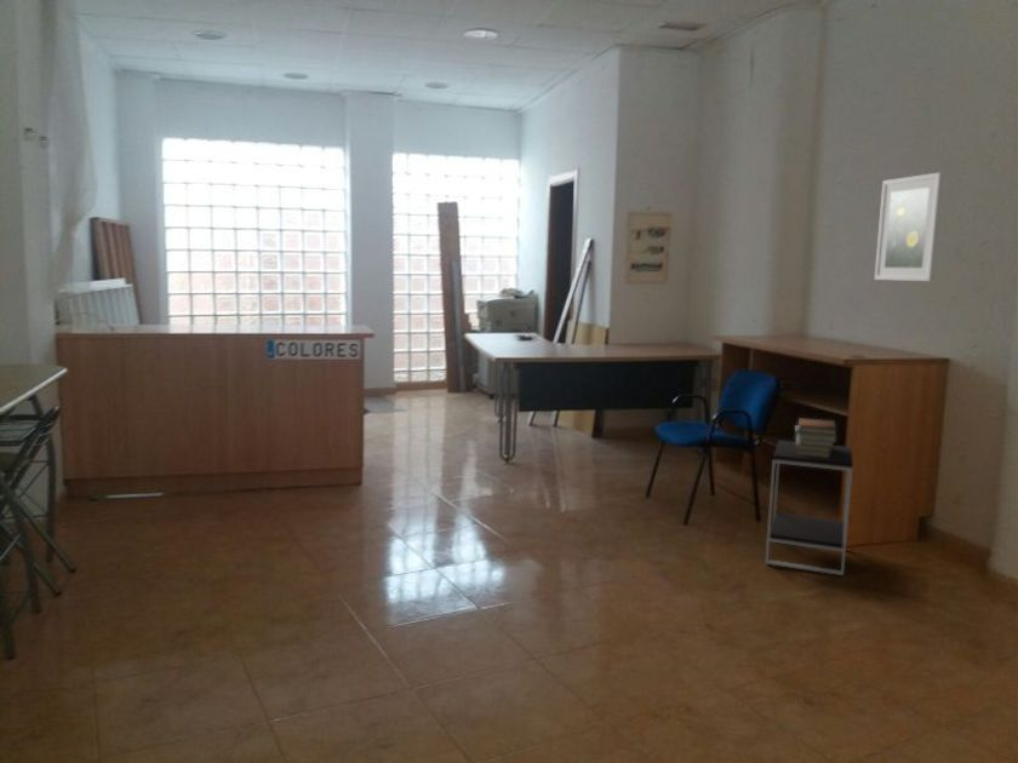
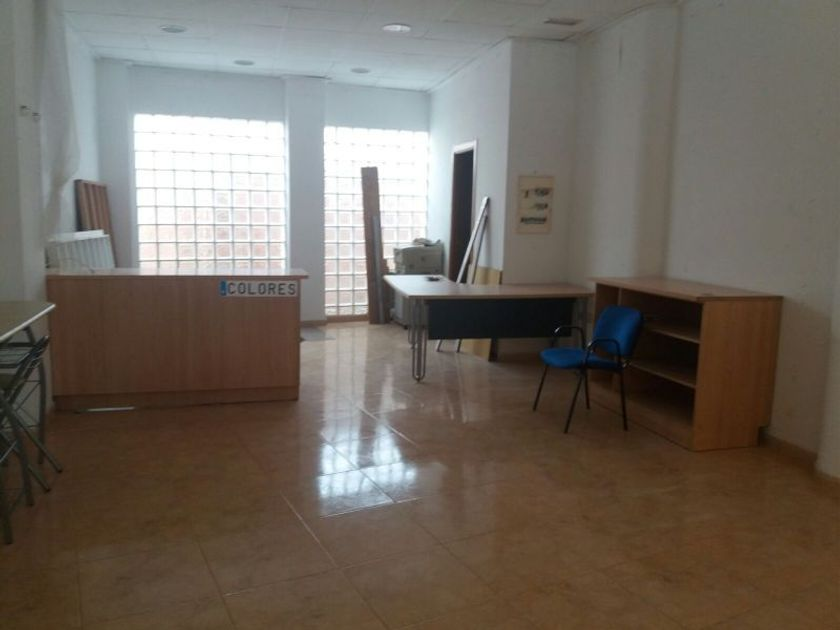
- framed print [874,171,945,282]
- side table [765,438,854,576]
- book stack [795,417,839,458]
